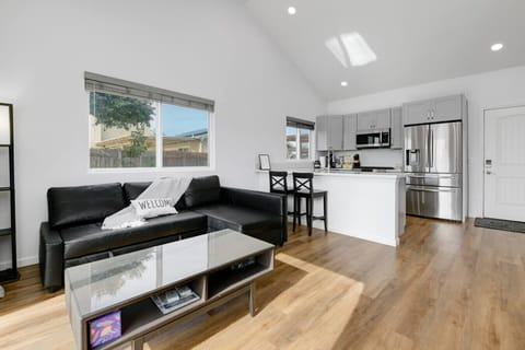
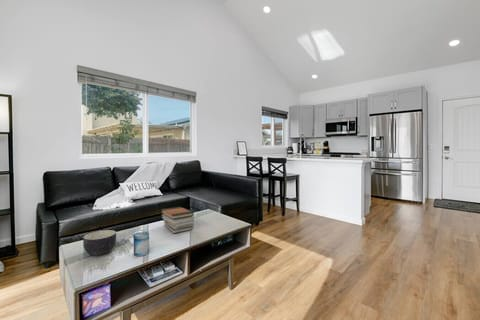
+ bowl [82,229,117,257]
+ beverage can [132,231,150,257]
+ book stack [160,206,195,234]
